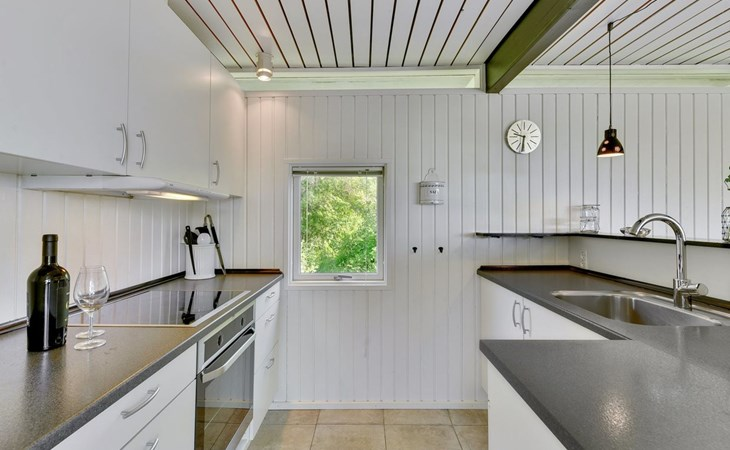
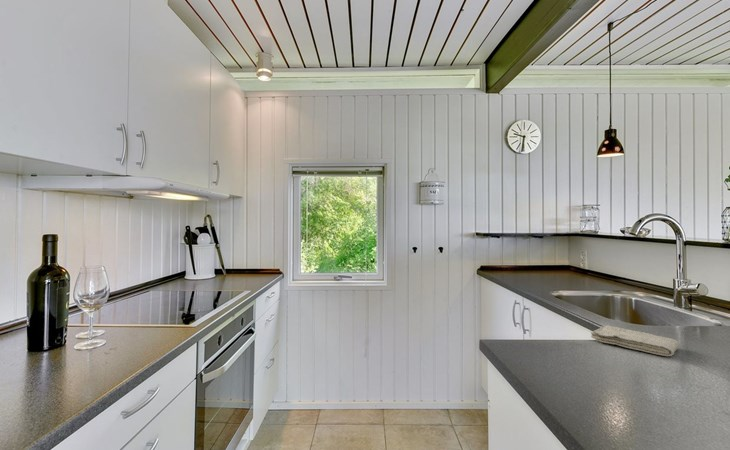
+ washcloth [590,324,680,357]
